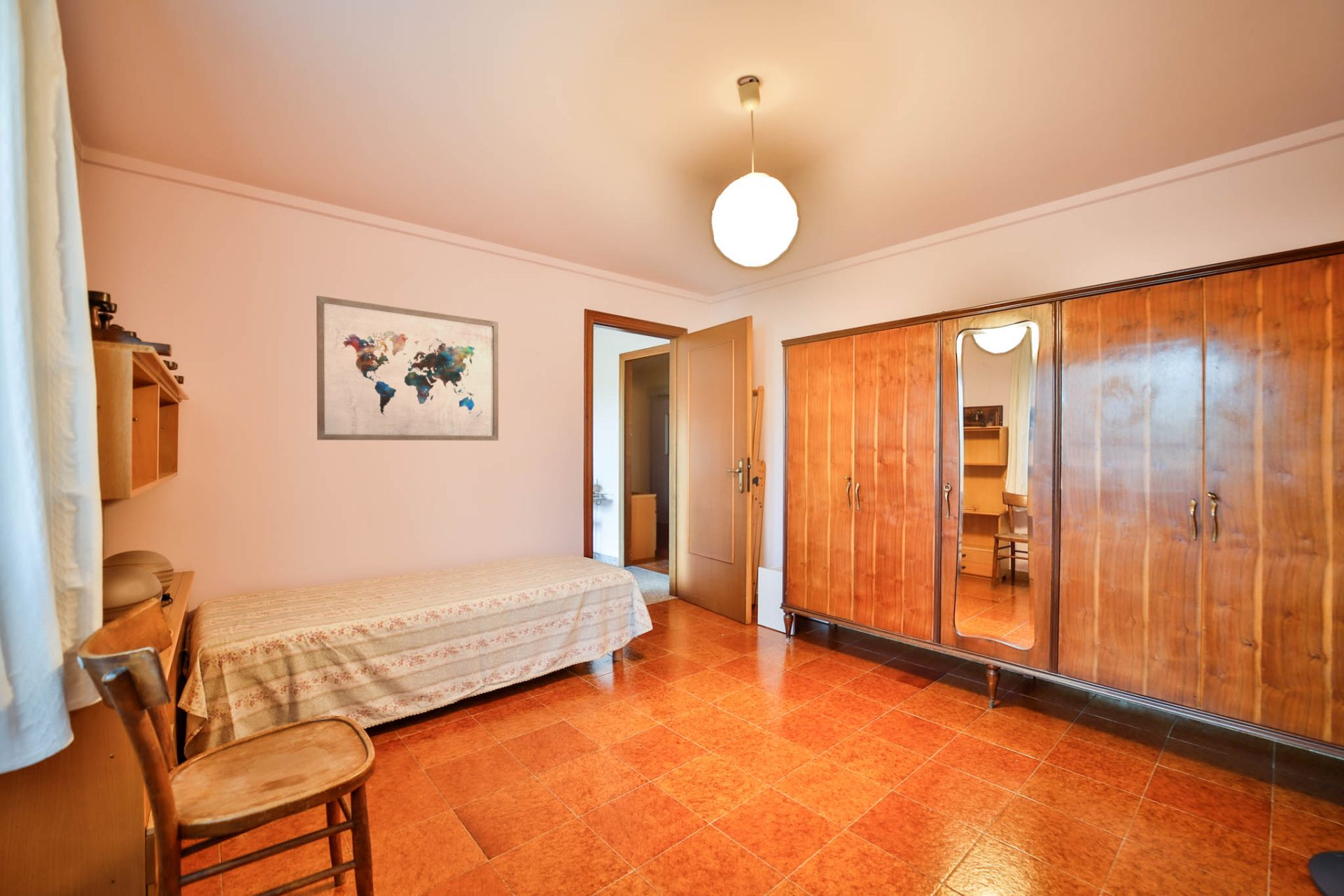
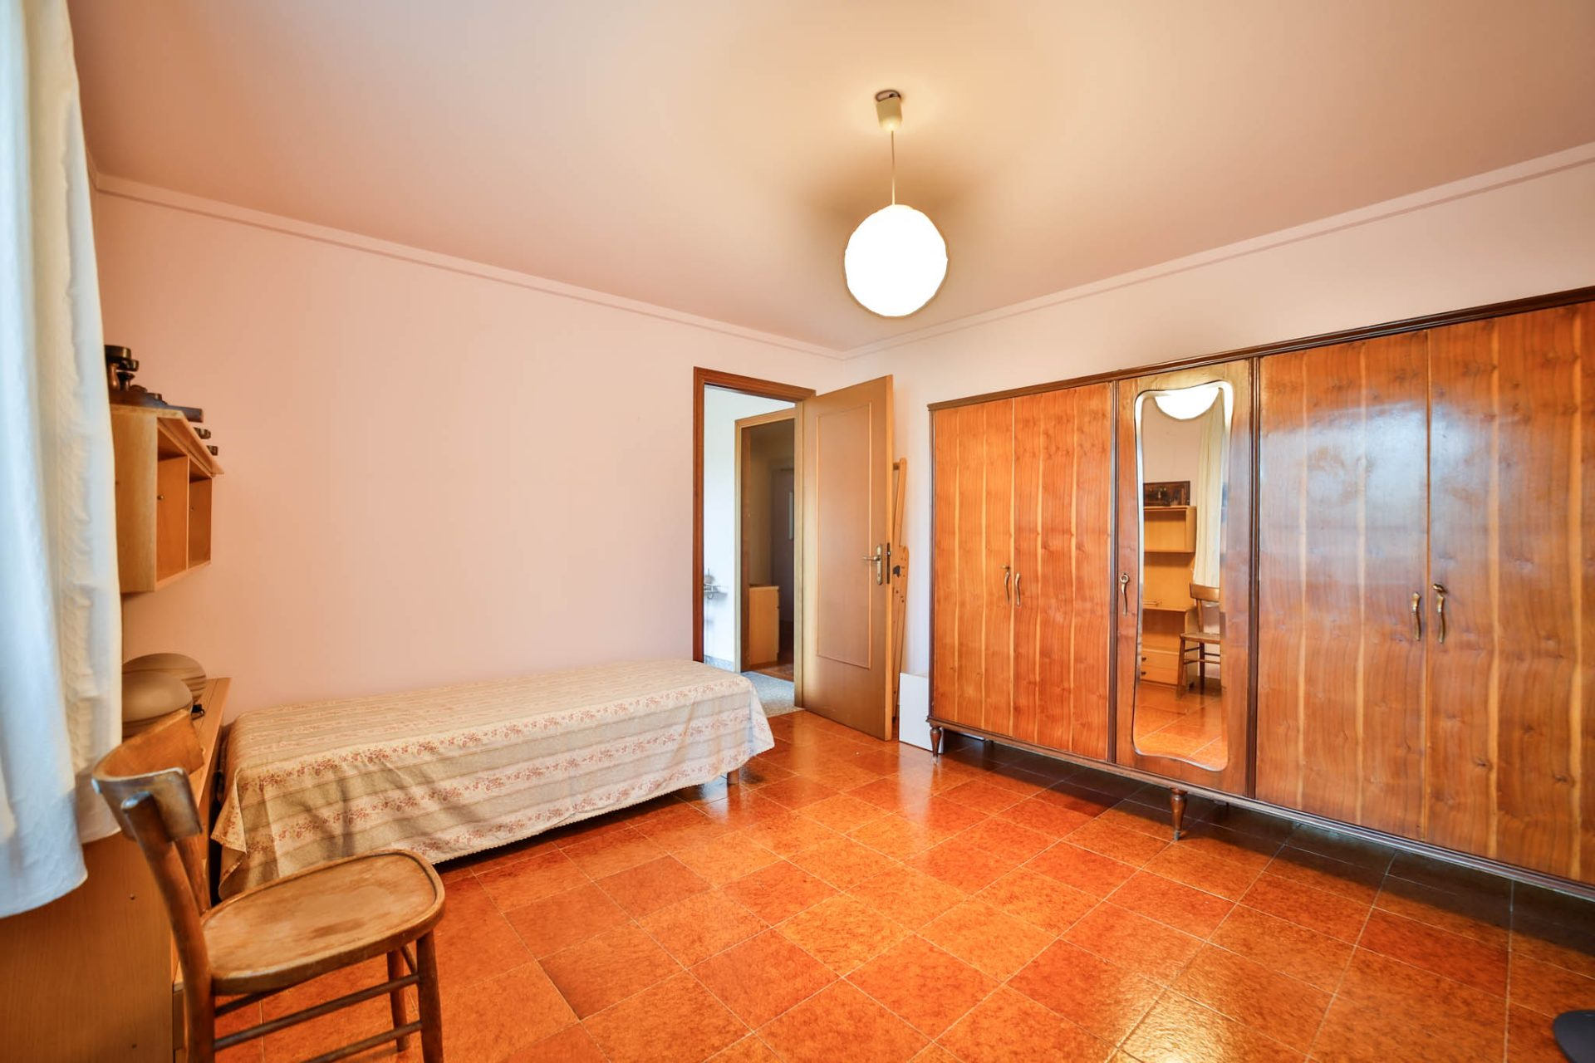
- wall art [316,295,499,441]
